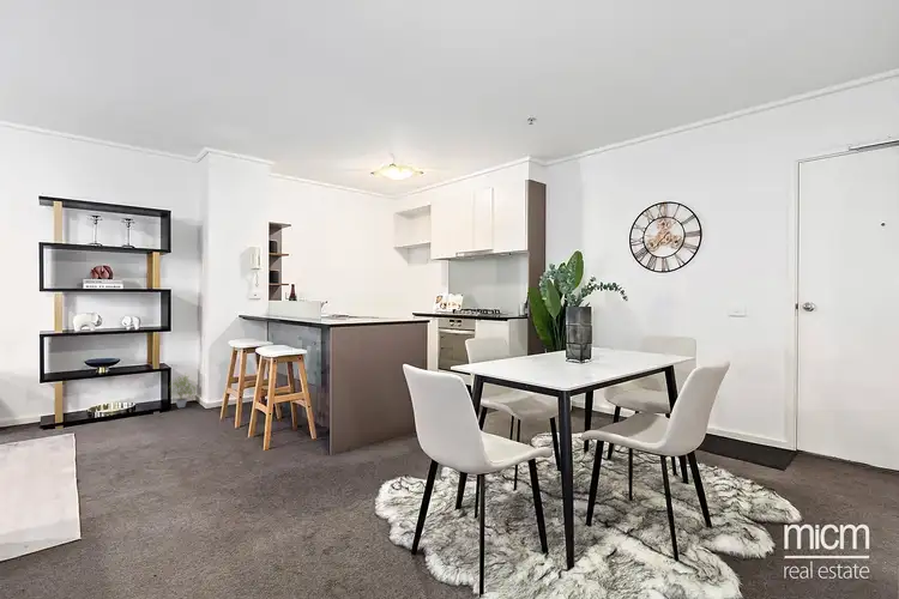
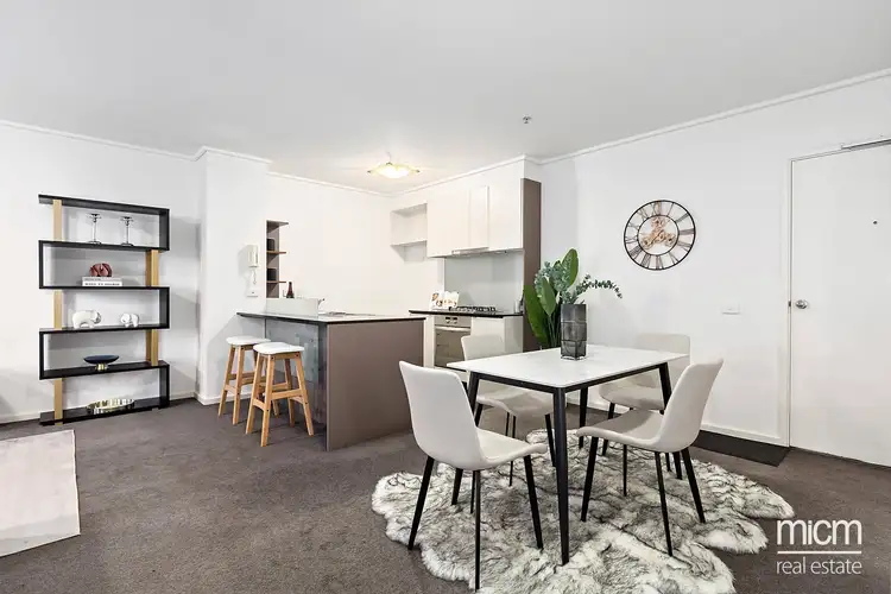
- potted plant [169,371,199,409]
